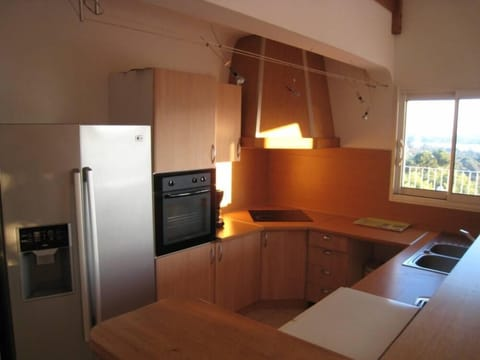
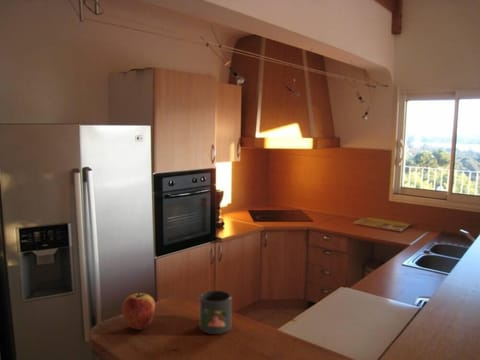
+ mug [199,289,233,335]
+ apple [121,292,156,331]
